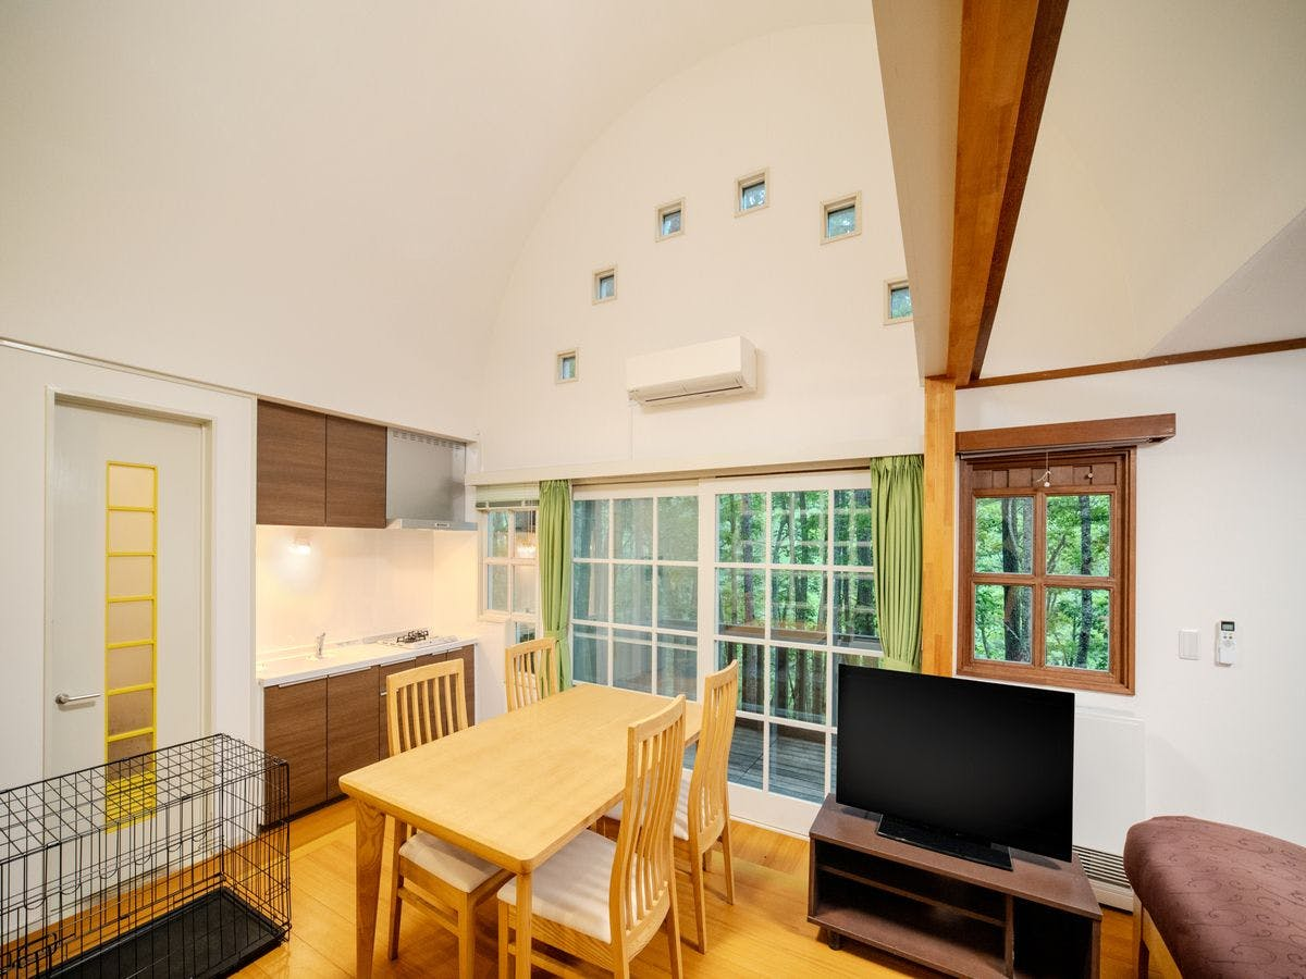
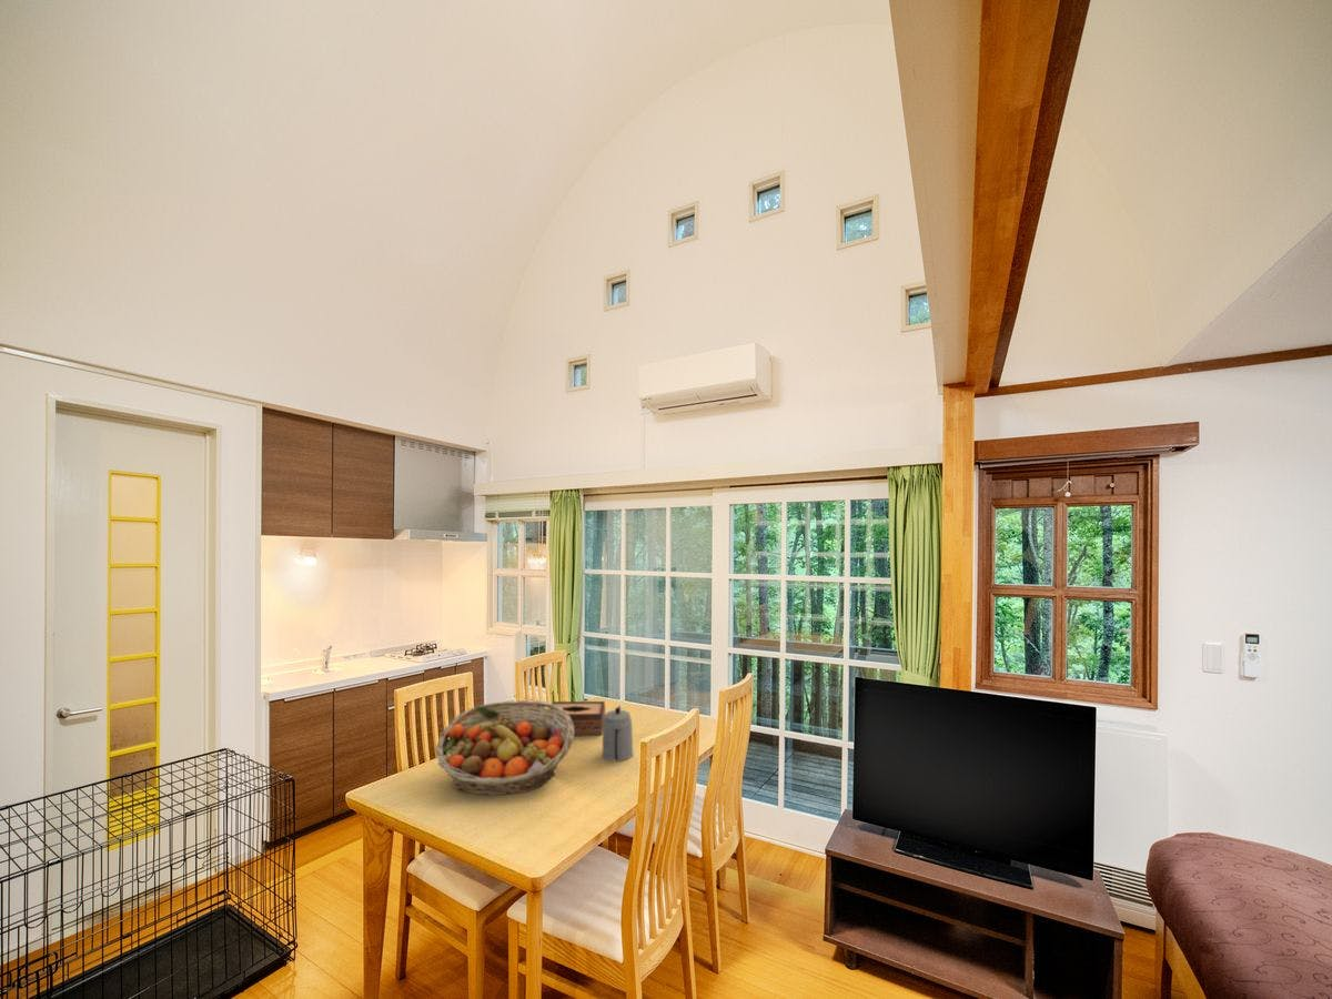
+ fruit basket [434,699,575,796]
+ tissue box [552,700,606,737]
+ teapot [601,705,634,763]
